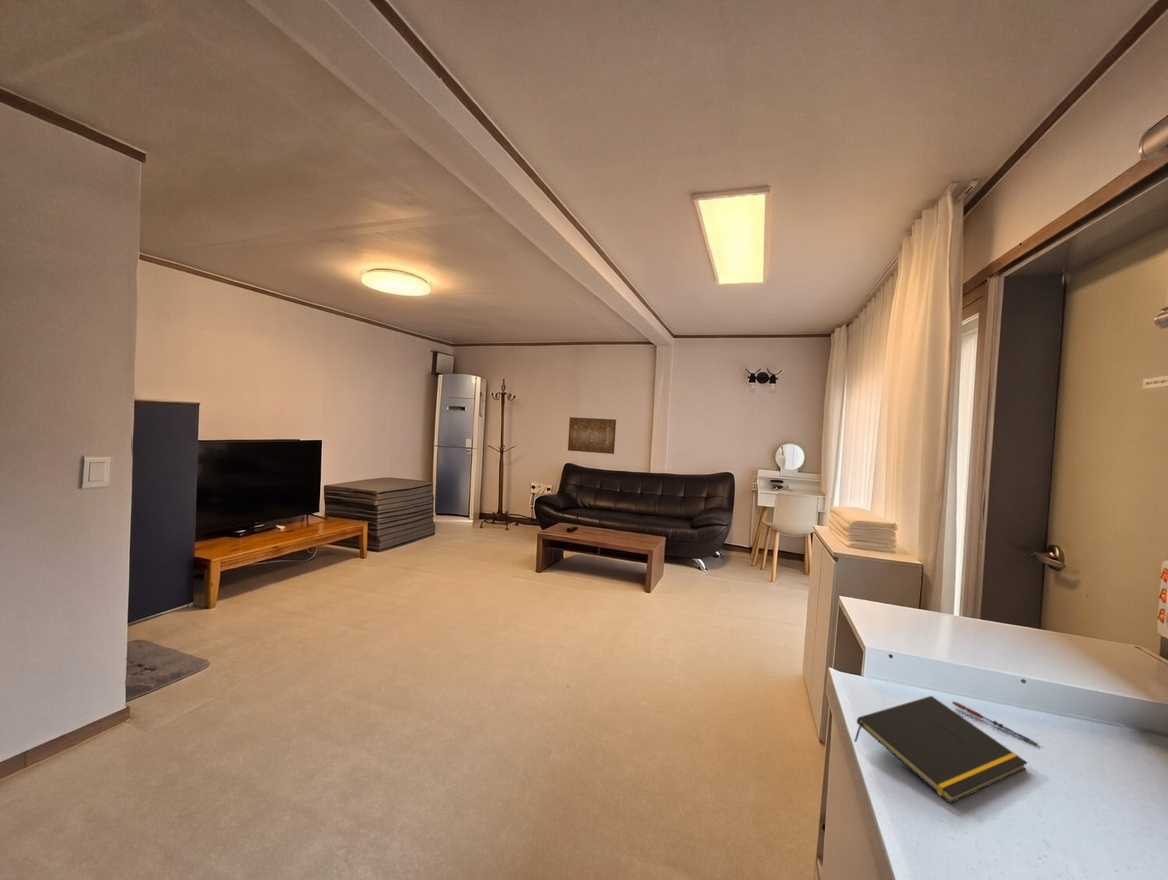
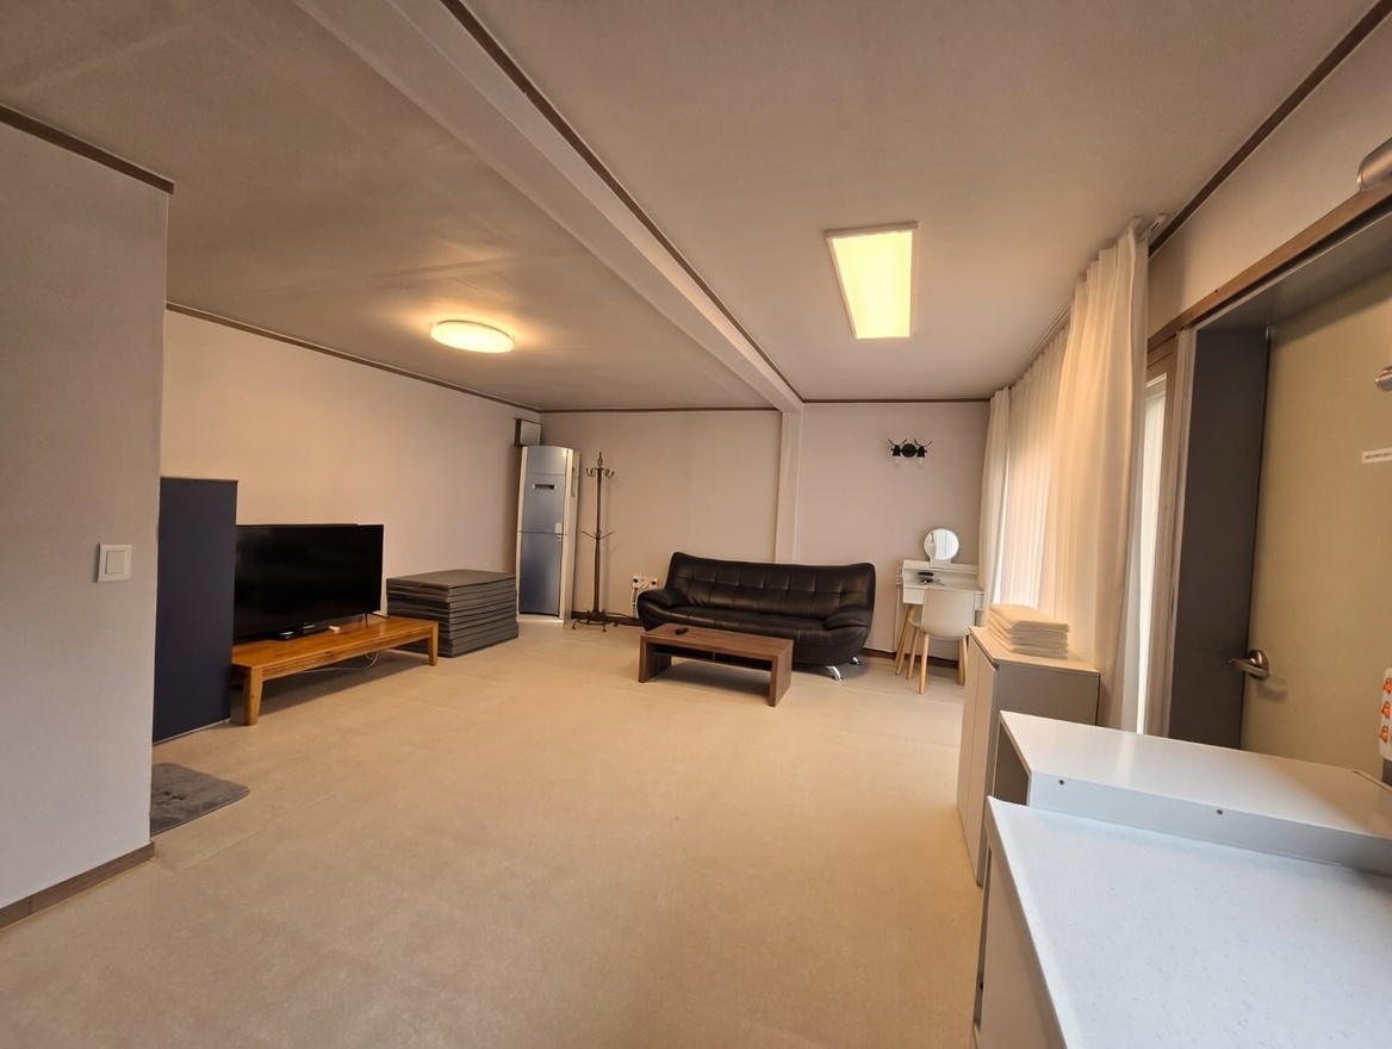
- wall art [567,416,617,455]
- pen [951,700,1039,746]
- notepad [853,695,1029,805]
